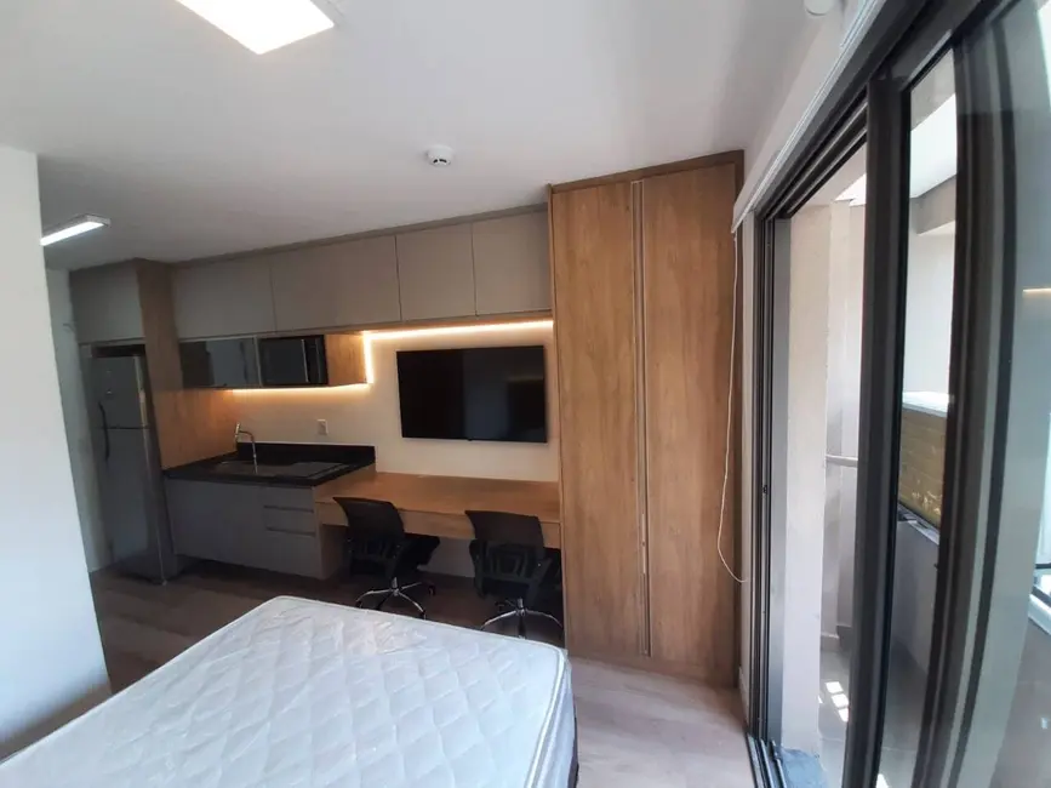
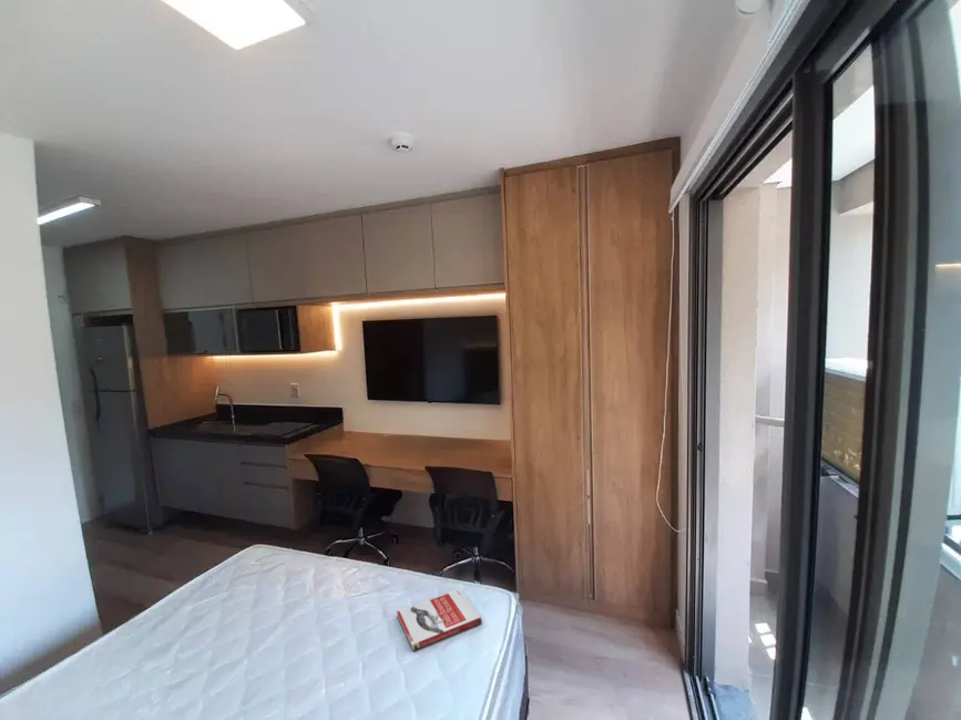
+ book [396,587,483,652]
